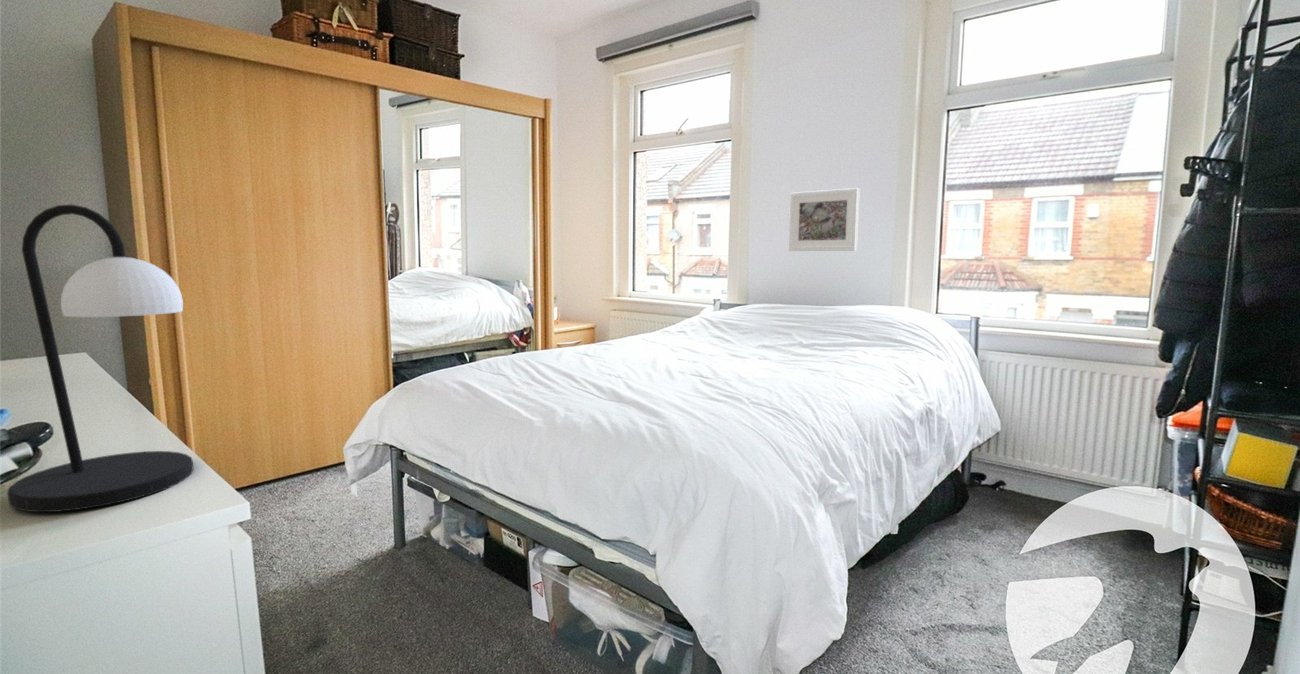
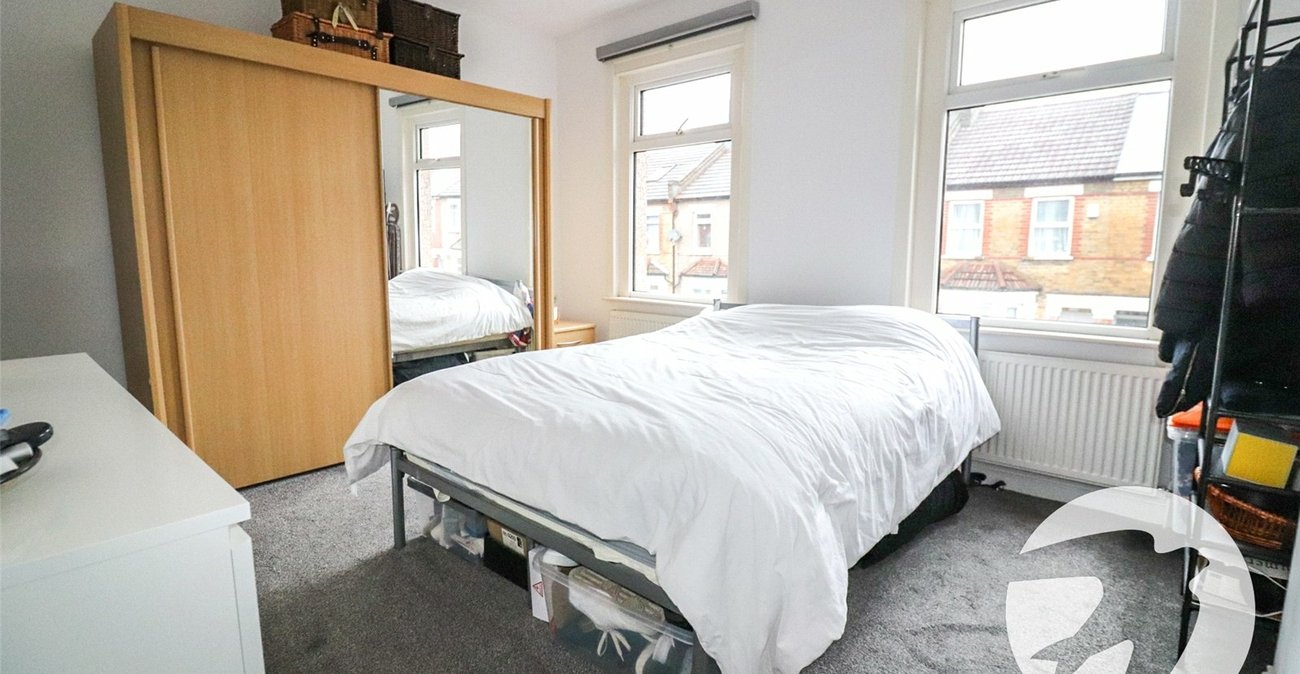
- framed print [787,187,861,252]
- table lamp [6,204,195,513]
